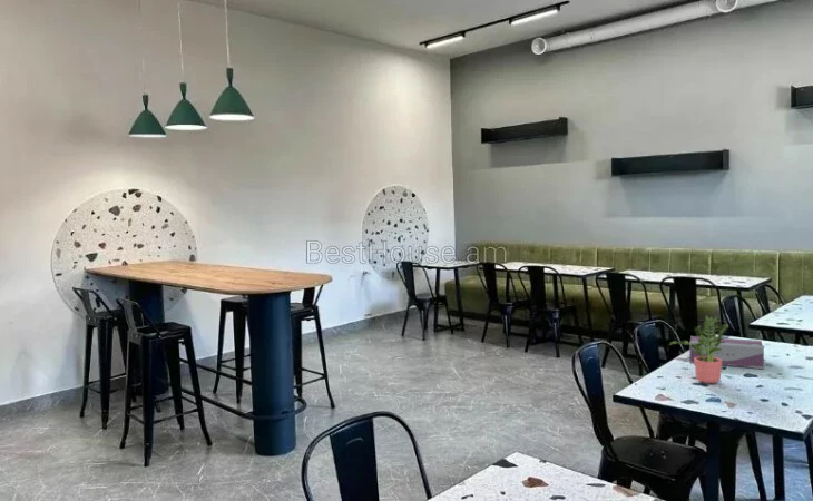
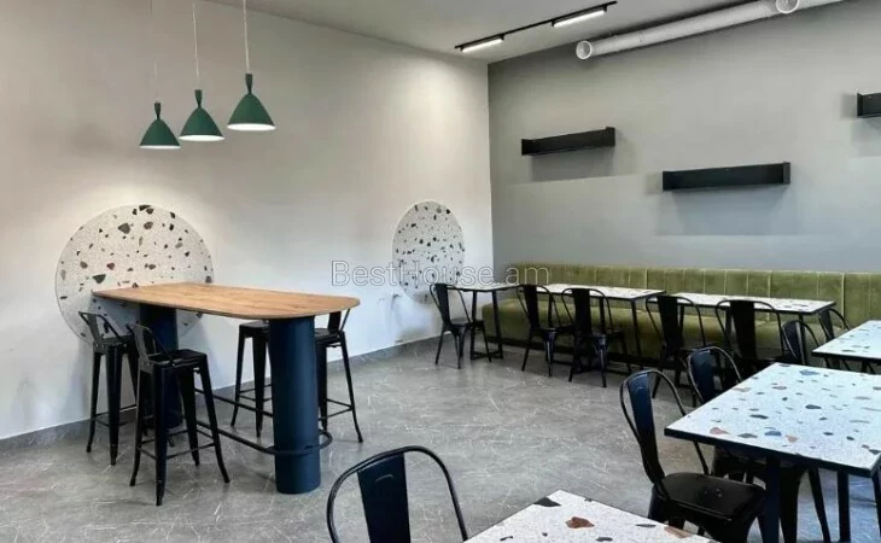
- potted plant [668,315,731,384]
- tissue box [688,335,765,370]
